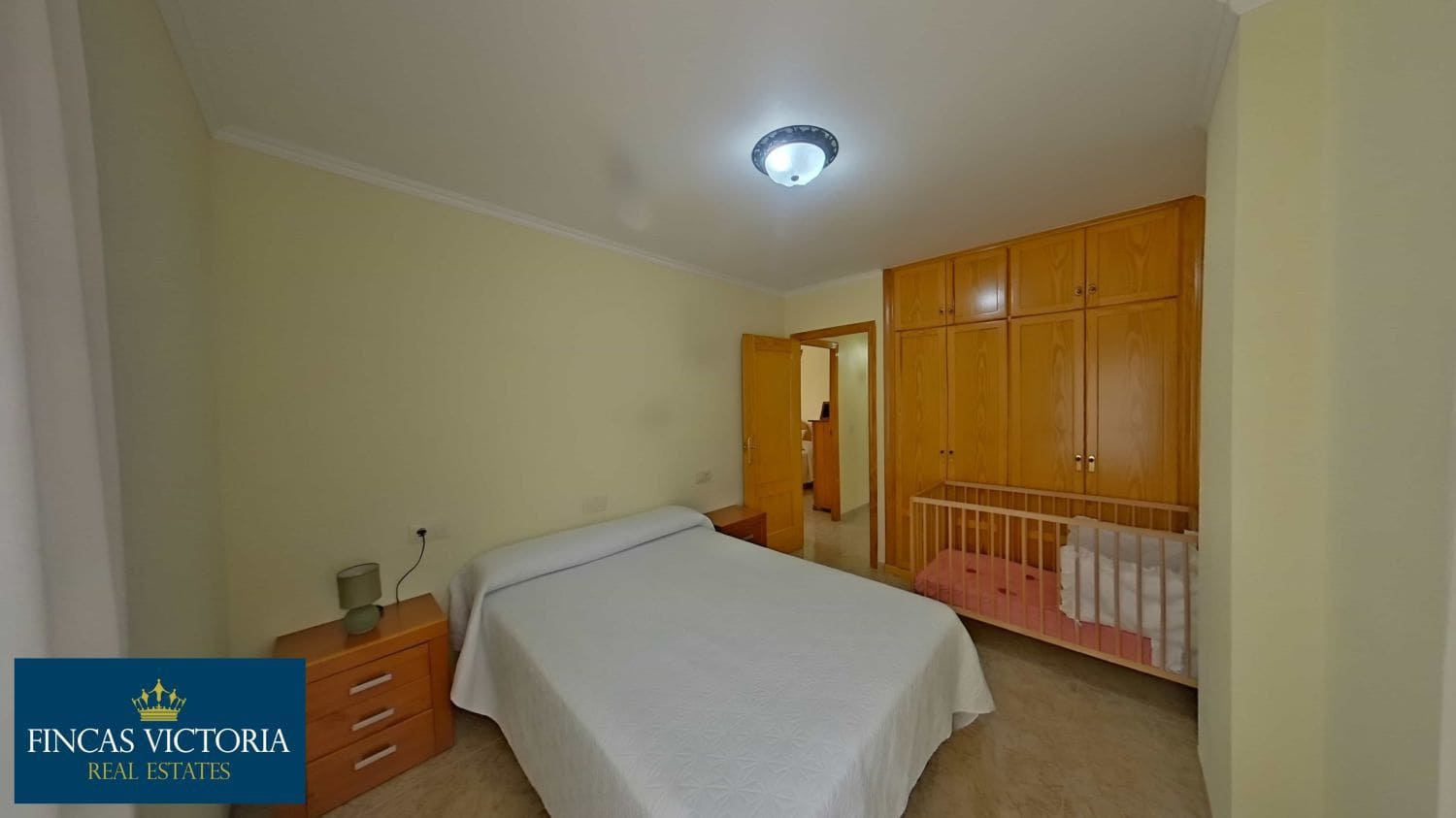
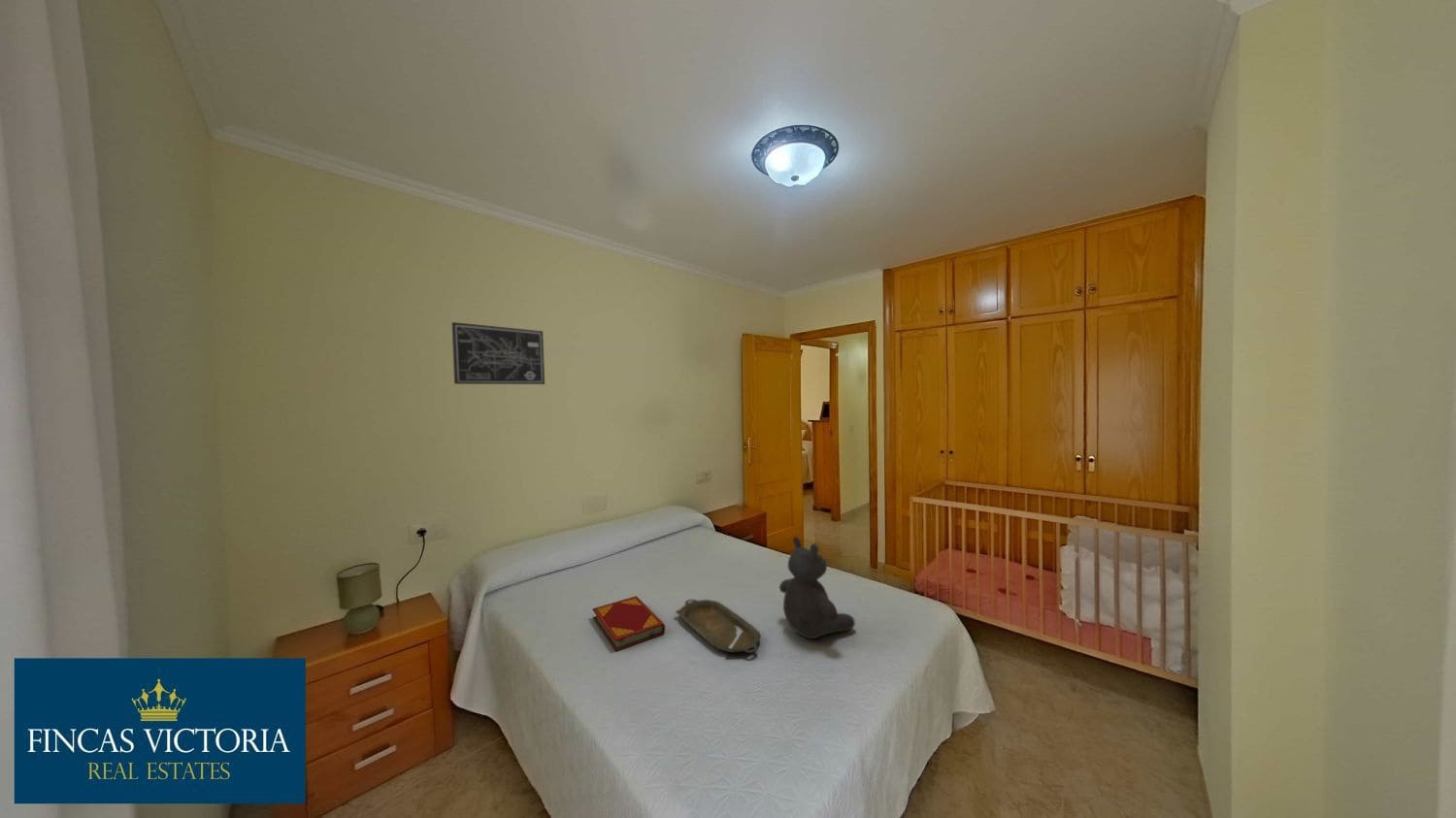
+ serving tray [675,599,761,654]
+ hardback book [592,595,666,652]
+ wall art [450,321,546,385]
+ teddy bear [778,536,856,639]
